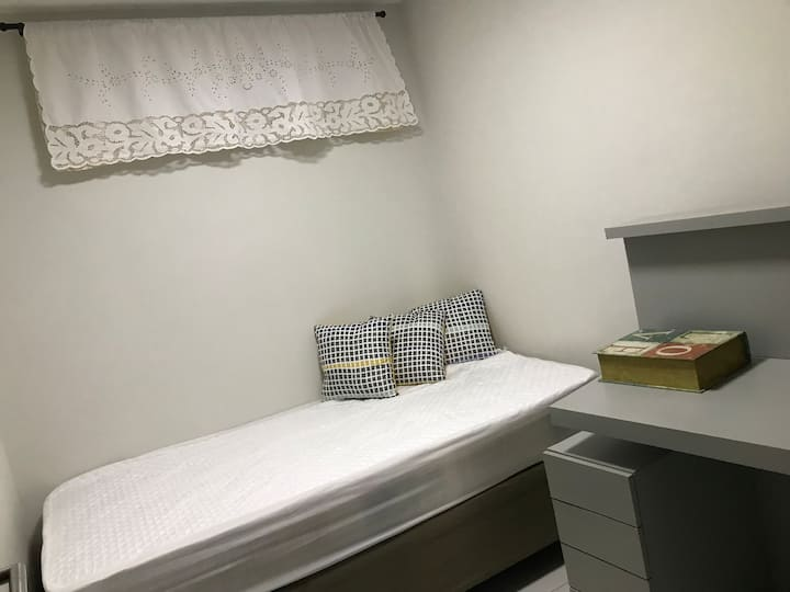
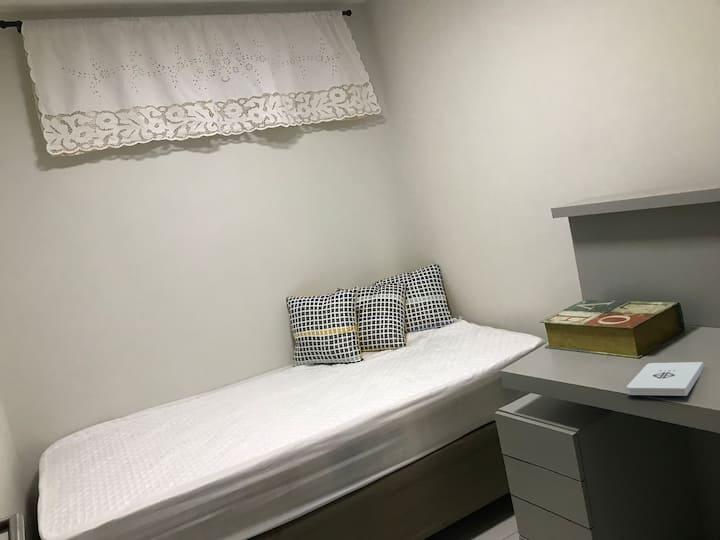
+ notepad [626,361,705,397]
